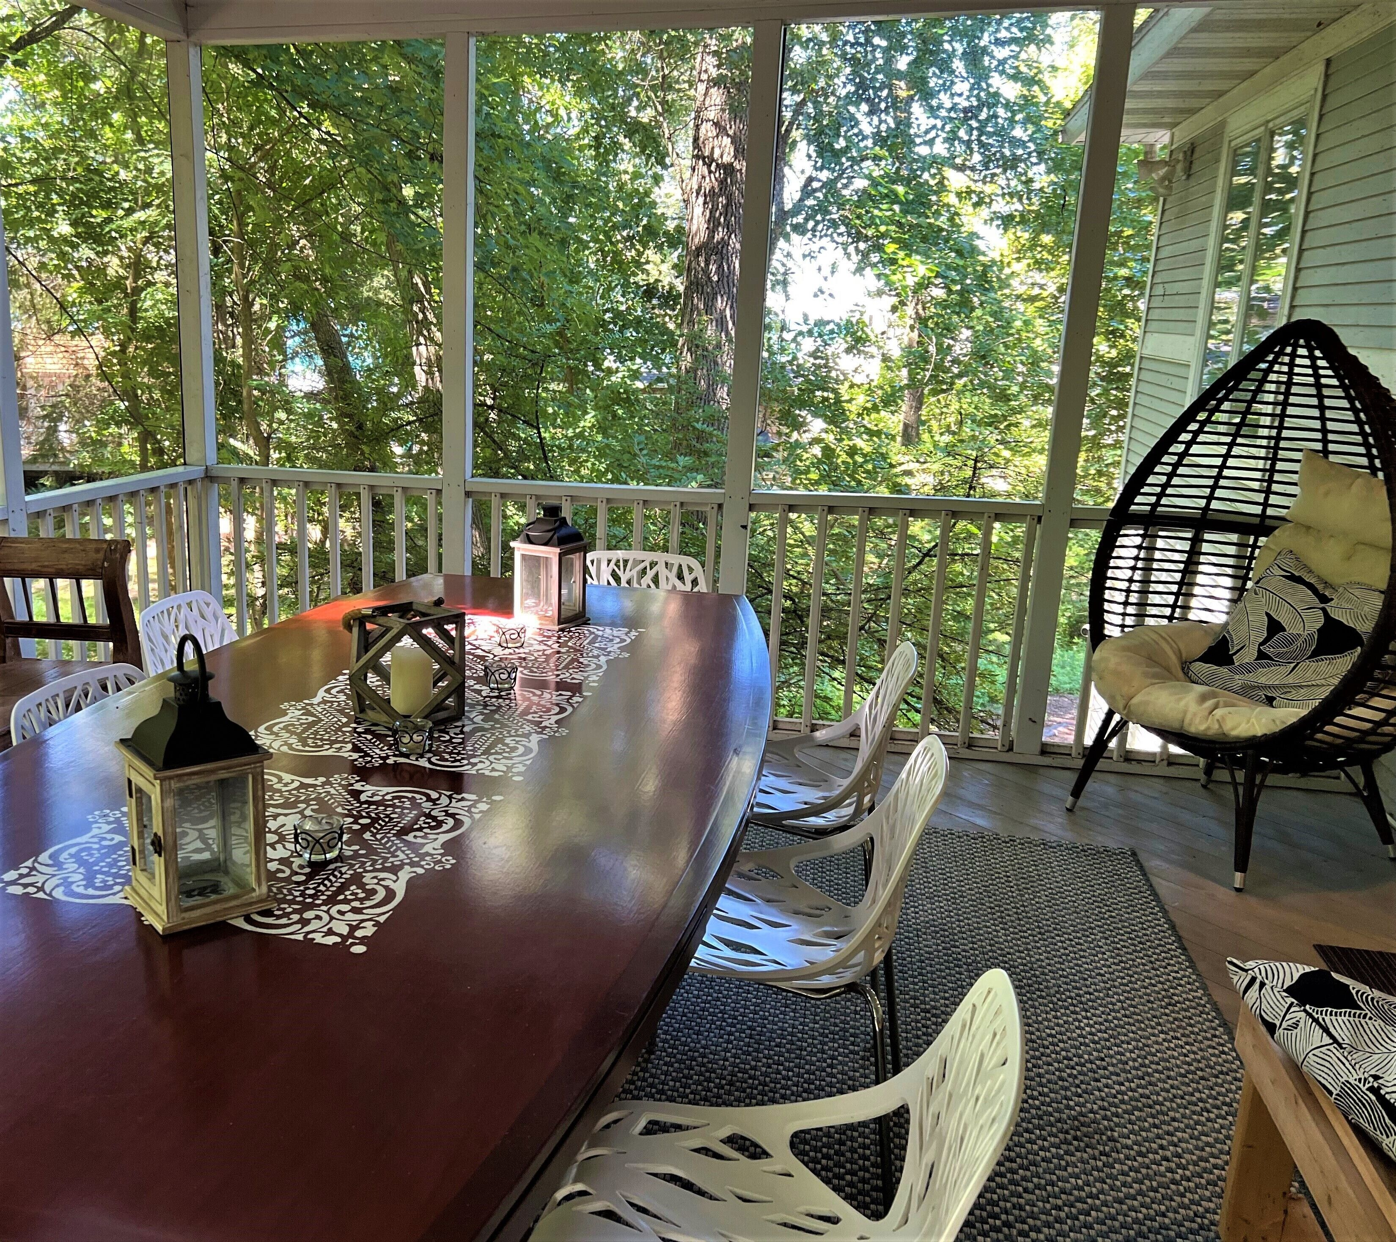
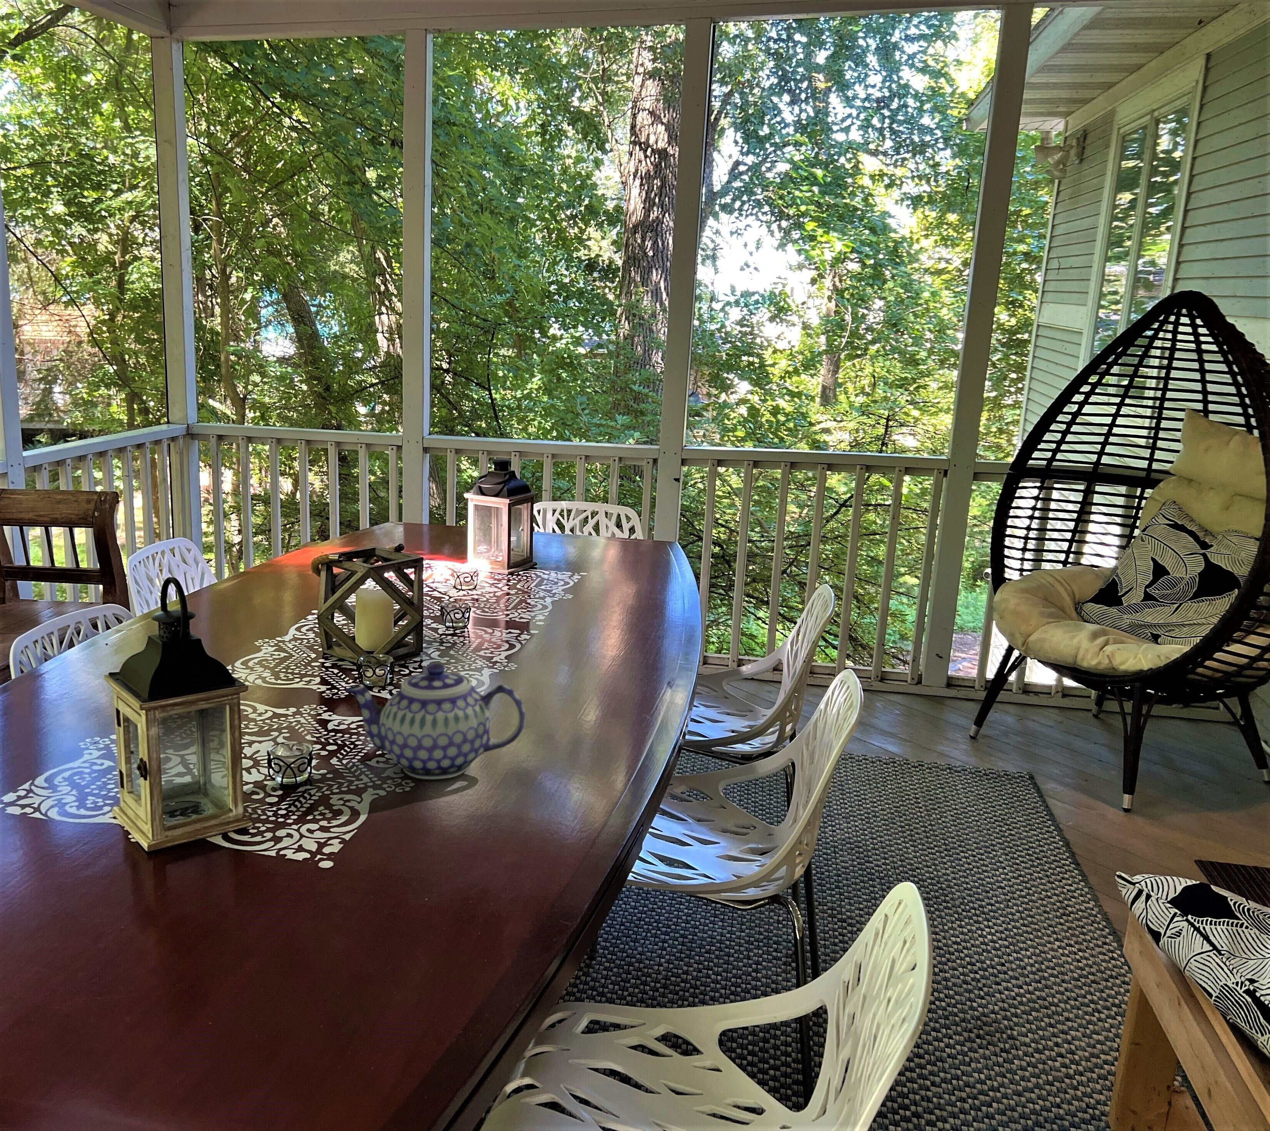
+ teapot [346,663,526,779]
